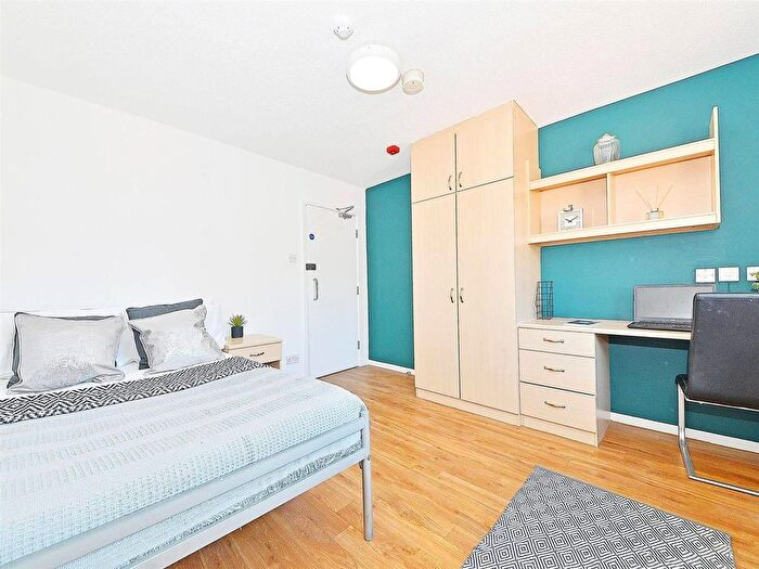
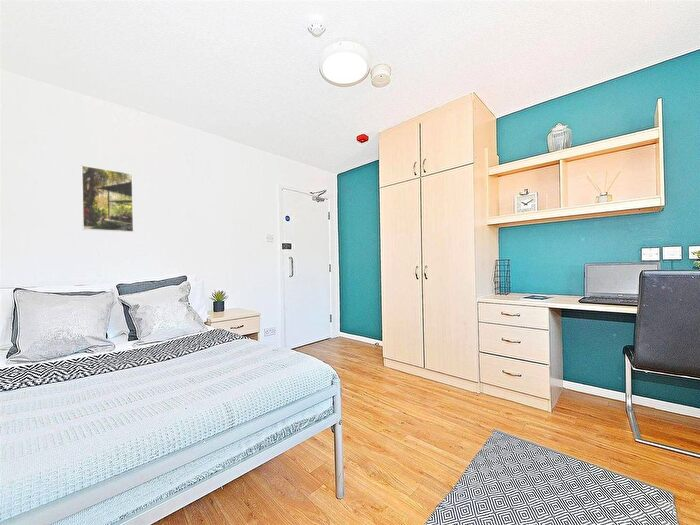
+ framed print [80,164,135,233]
